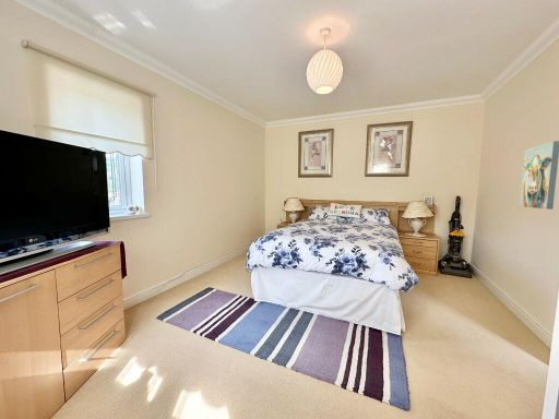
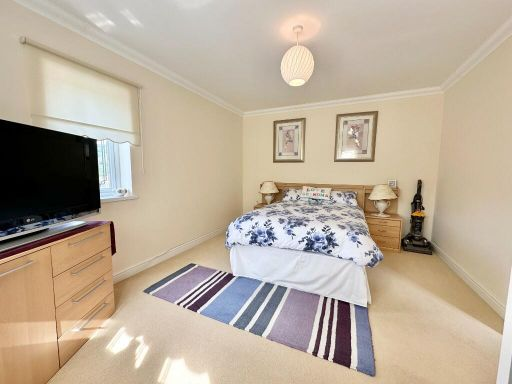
- wall art [519,140,559,211]
